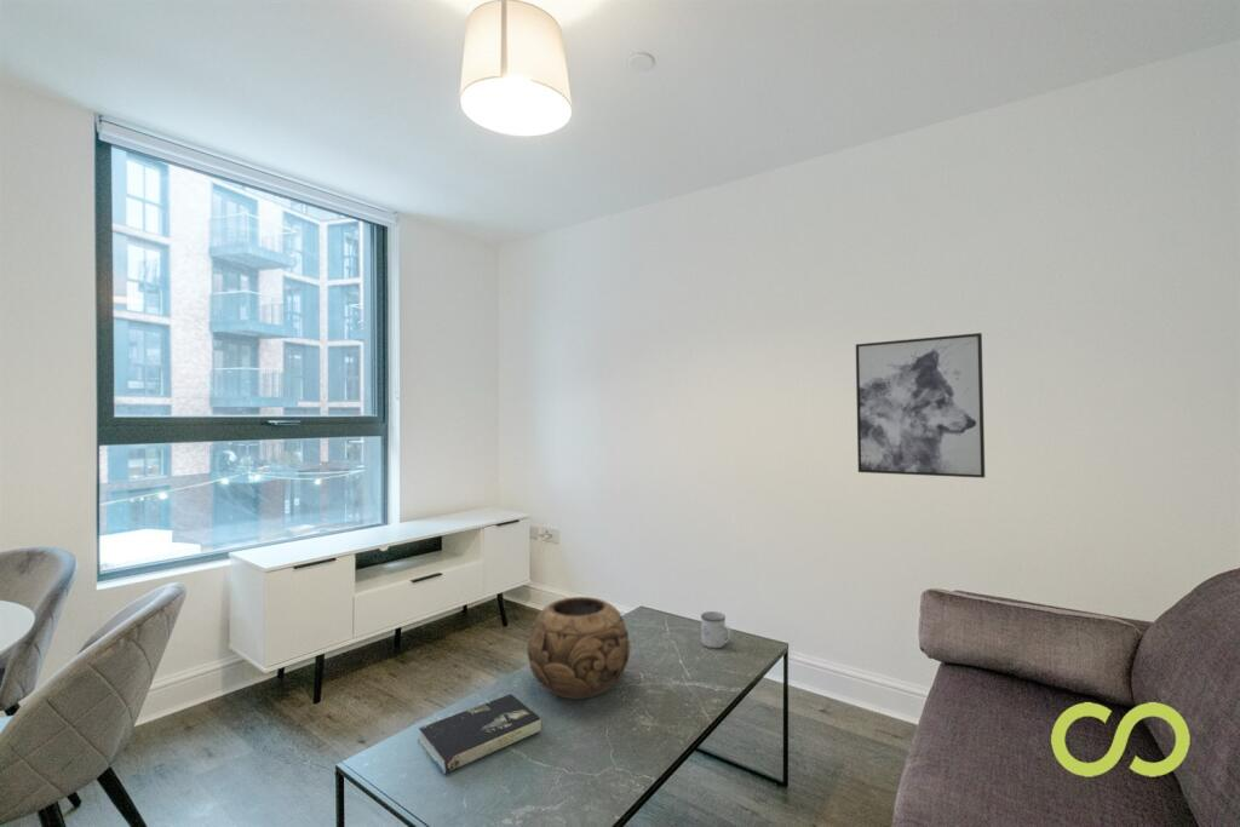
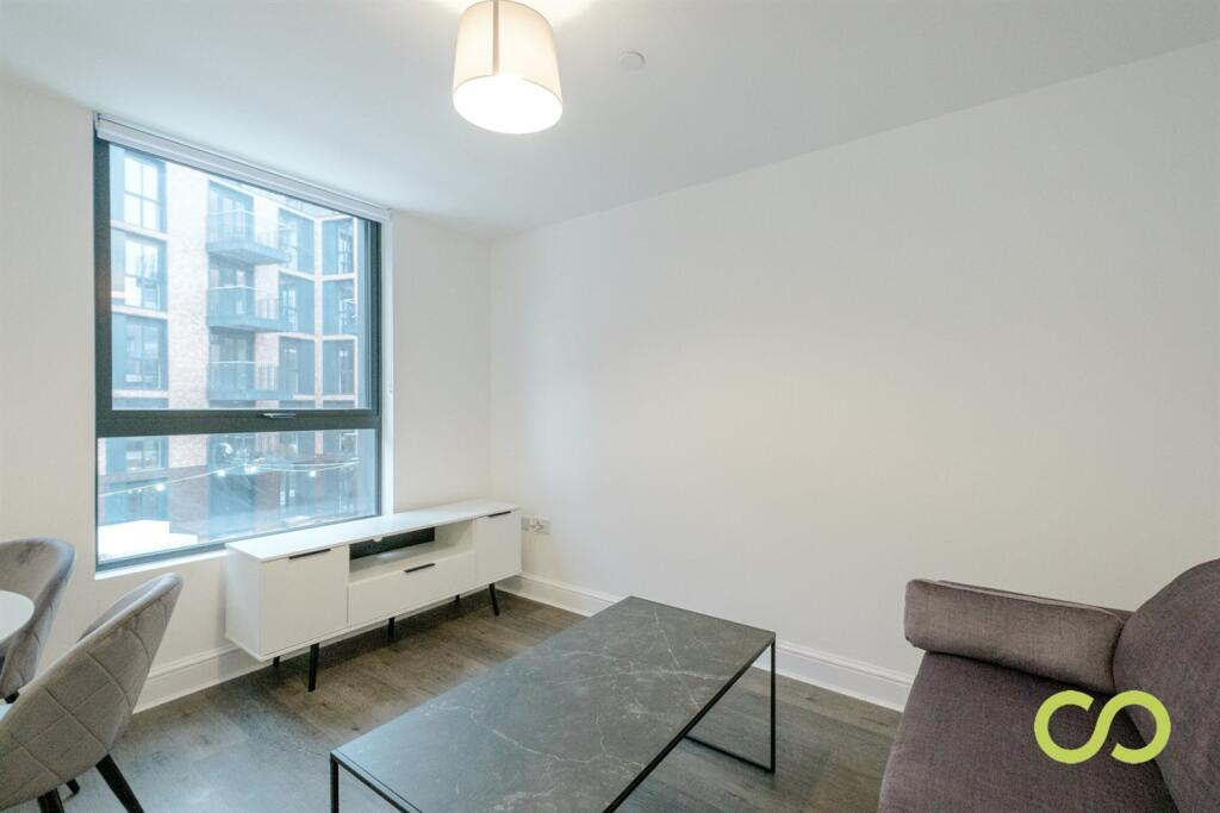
- mug [700,610,733,649]
- book [418,693,544,775]
- wall art [855,332,986,479]
- decorative bowl [526,596,632,701]
